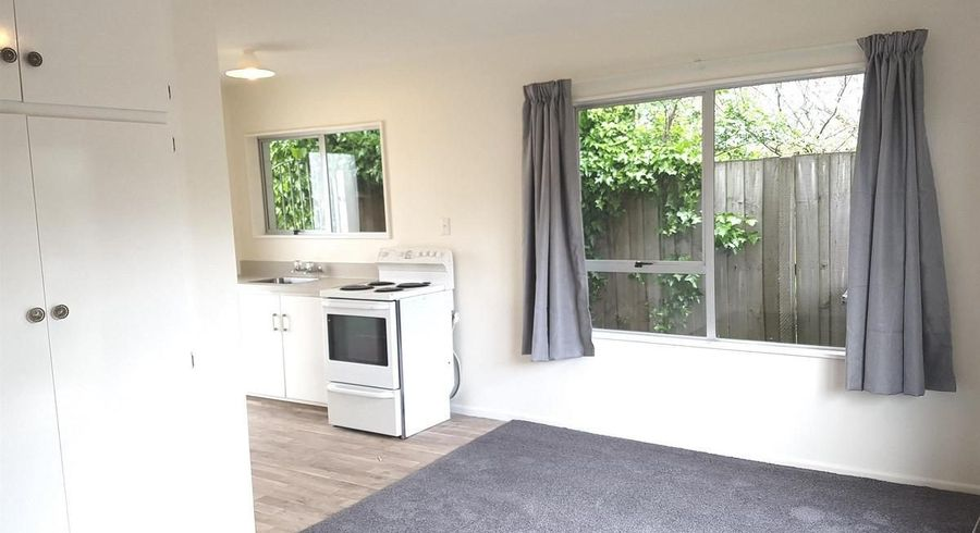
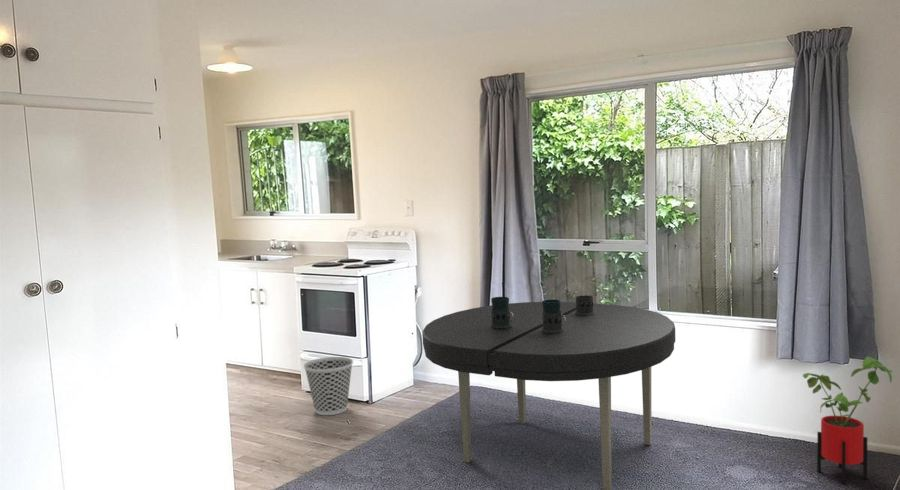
+ dining table [421,294,676,490]
+ wastebasket [303,356,354,416]
+ house plant [802,356,894,485]
